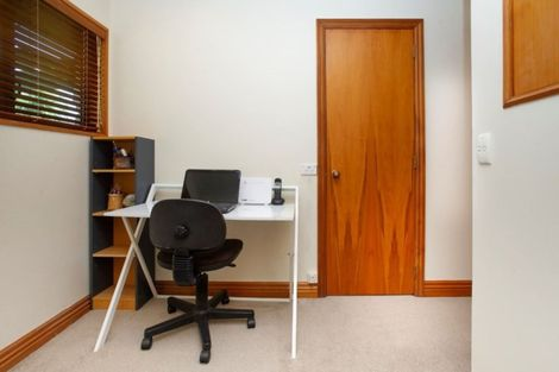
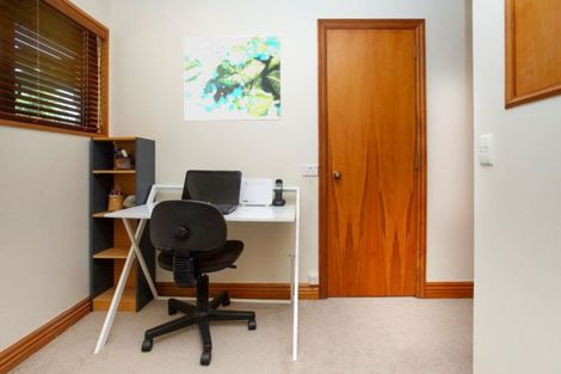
+ wall art [183,35,282,122]
